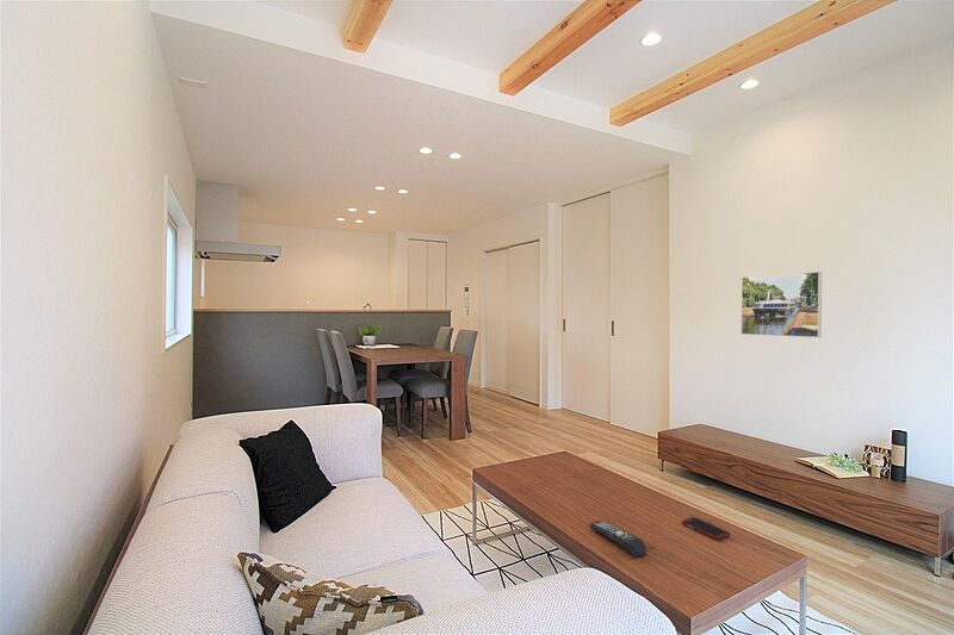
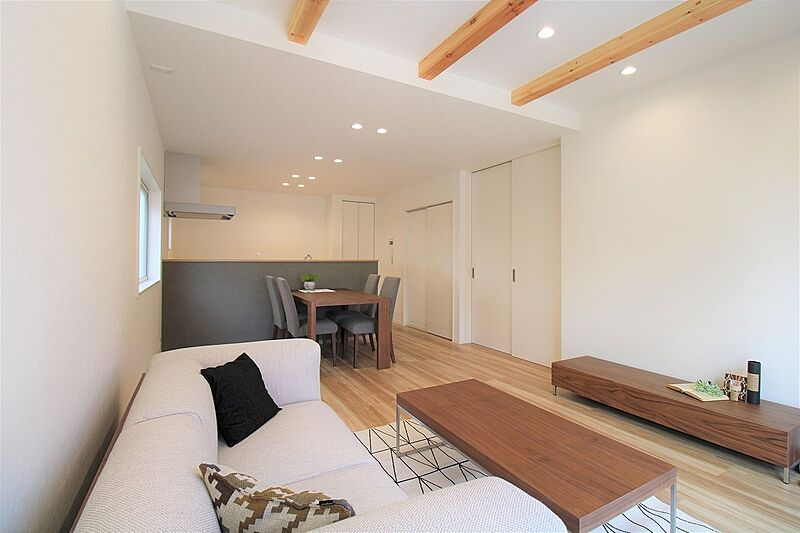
- remote control [589,519,648,558]
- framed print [741,270,823,338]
- cell phone [681,516,731,541]
